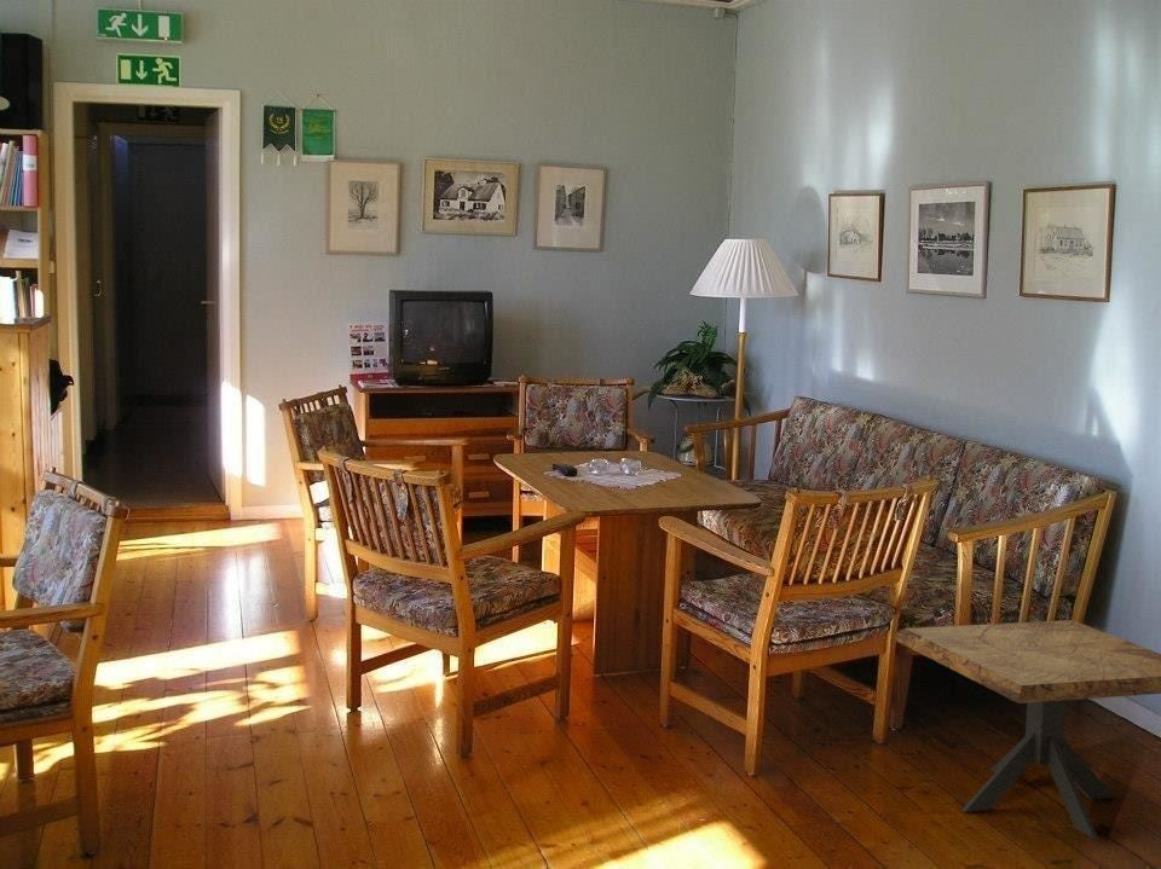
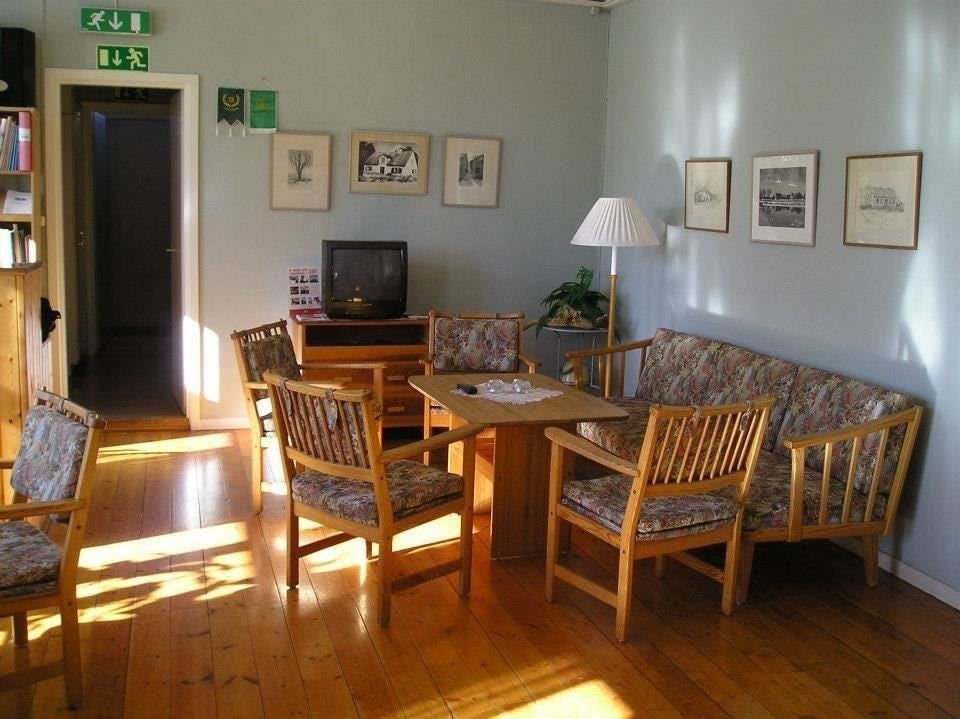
- side table [895,619,1161,840]
